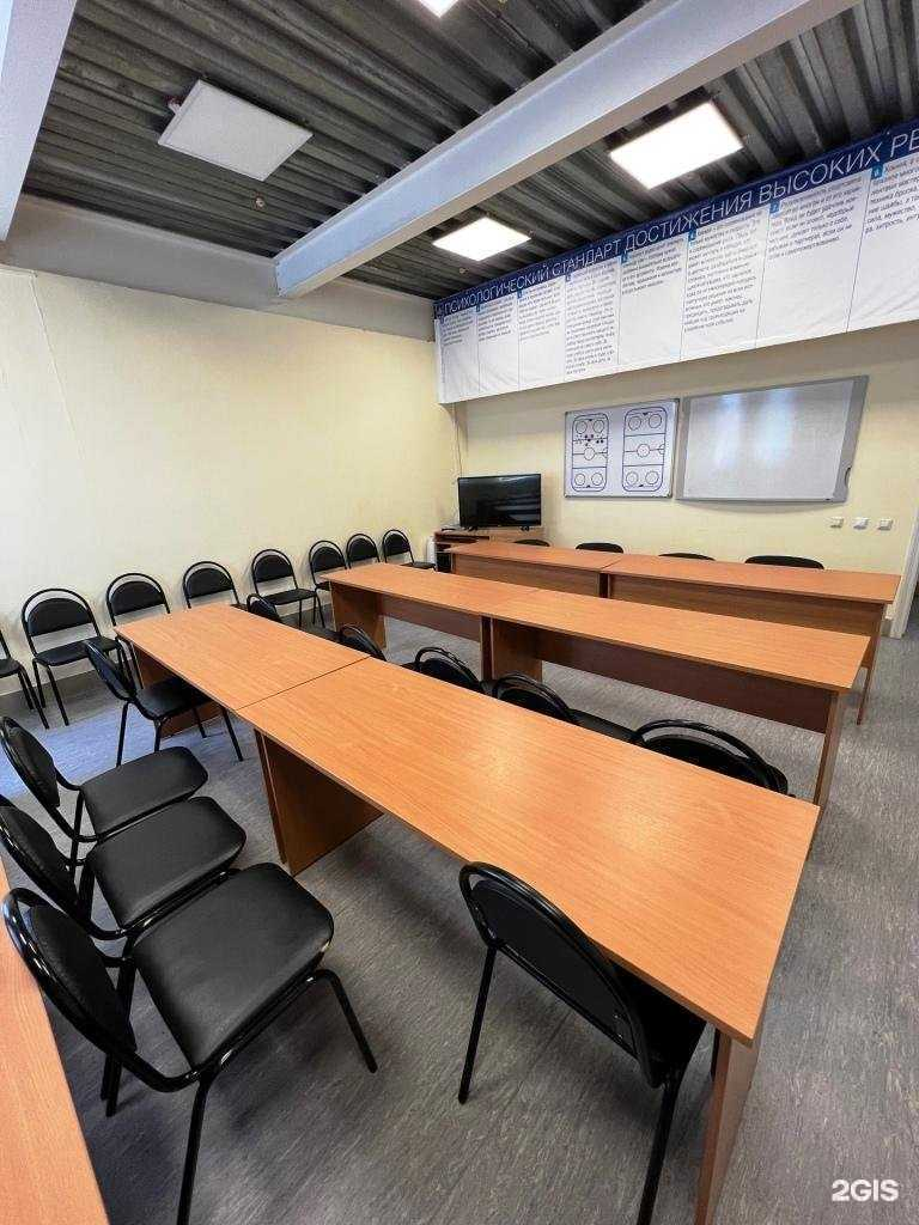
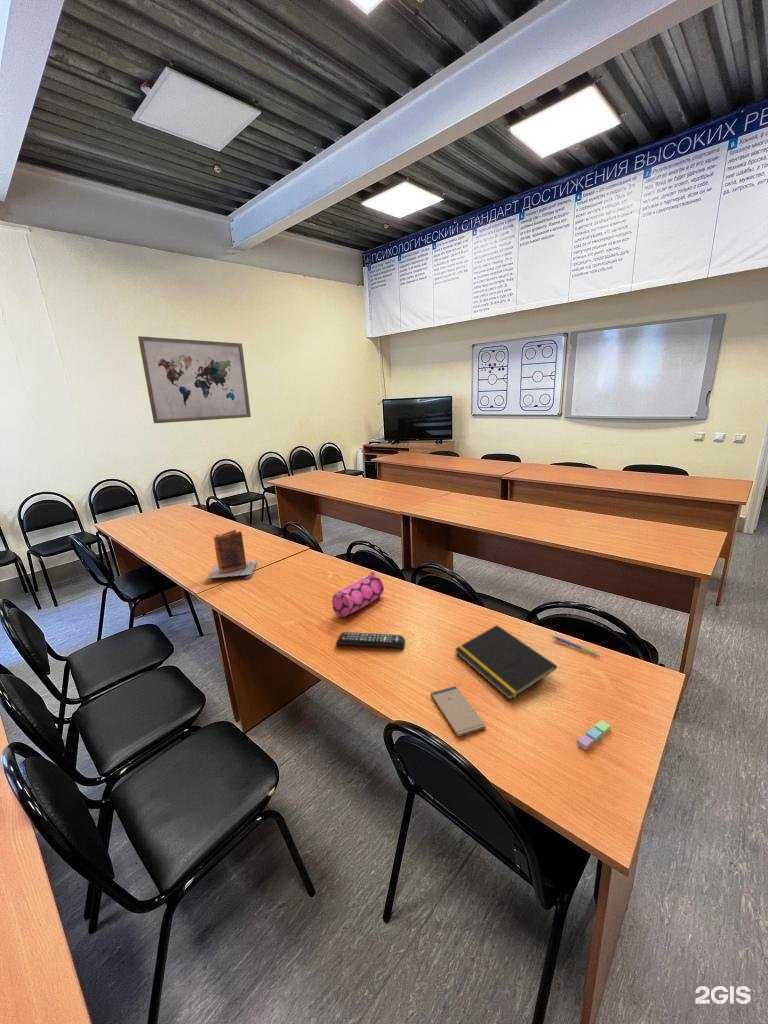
+ wall art [137,335,252,424]
+ smartphone [430,685,486,737]
+ notepad [454,624,558,701]
+ remote control [335,631,406,649]
+ pencil case [331,571,385,618]
+ sticky notes [576,719,611,751]
+ book [206,528,258,582]
+ pen [551,634,601,657]
